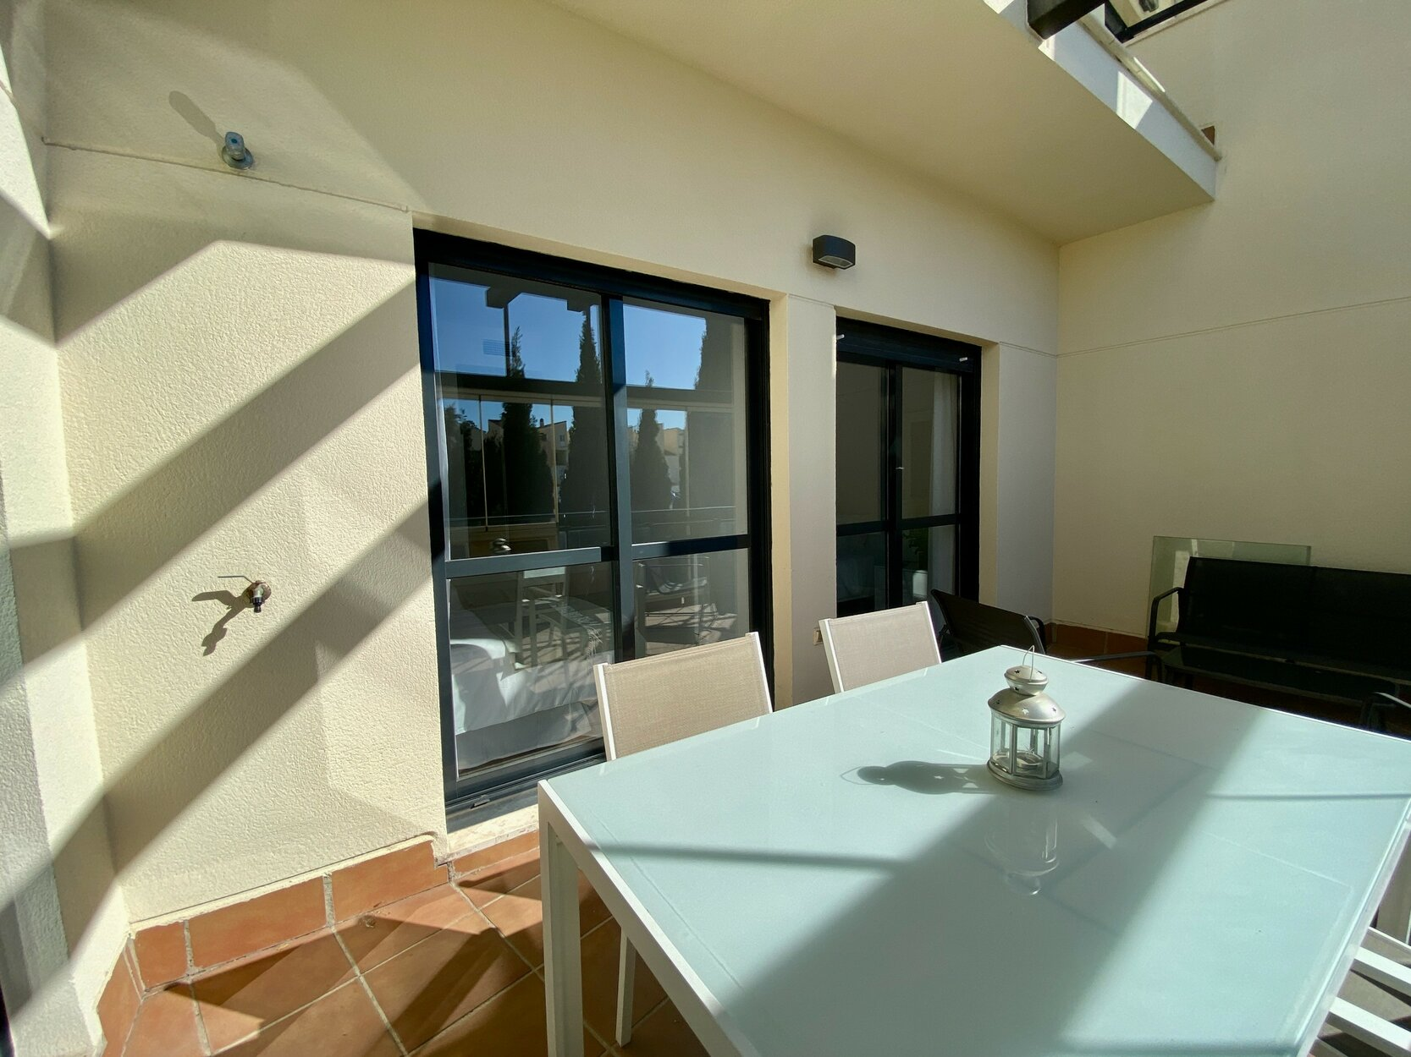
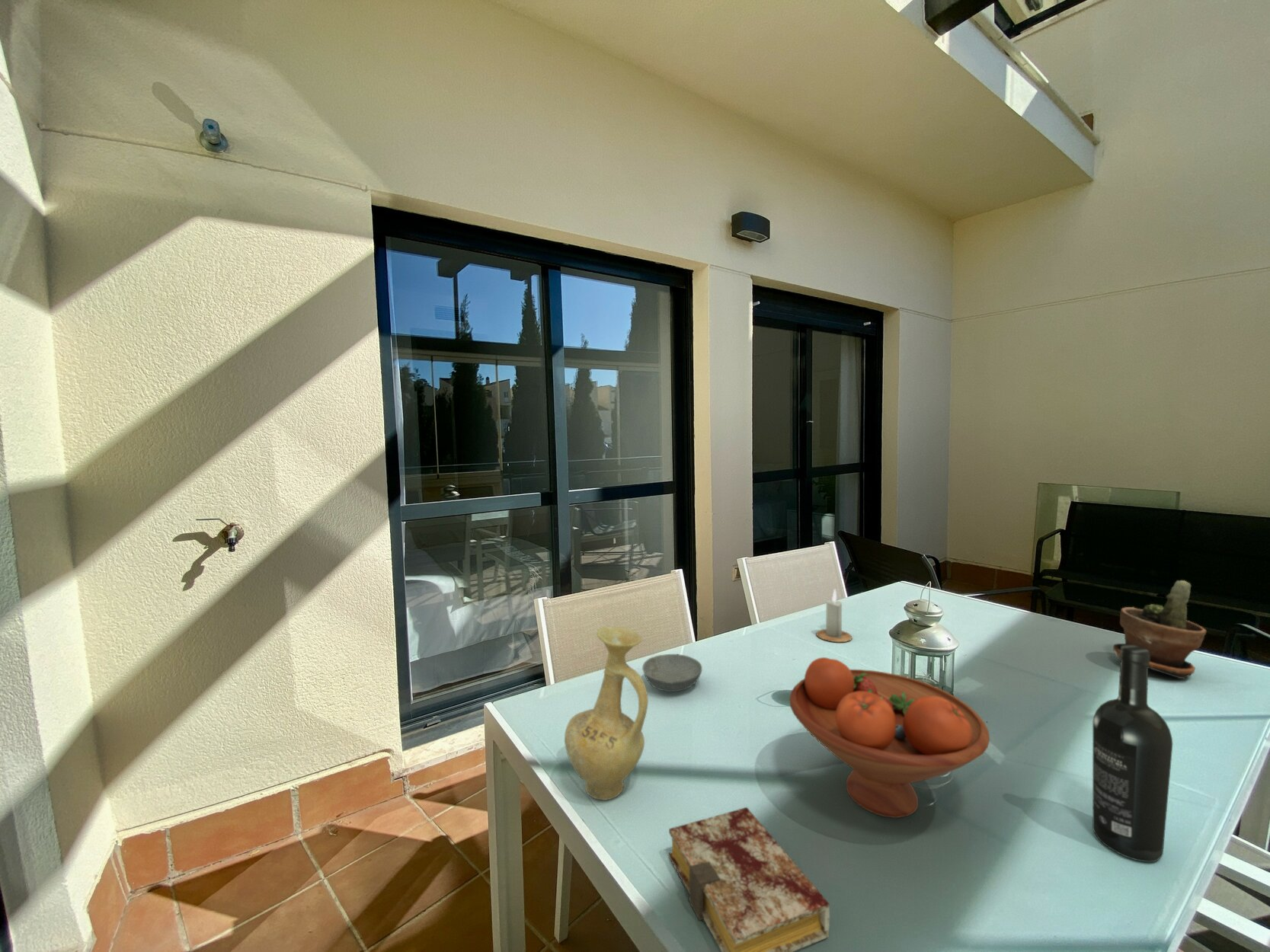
+ candle [815,588,853,643]
+ pitcher [564,626,649,801]
+ fruit bowl [789,656,990,819]
+ wine bottle [1092,645,1173,863]
+ potted plant [1112,580,1207,679]
+ book [668,807,830,952]
+ bowl [641,653,703,692]
